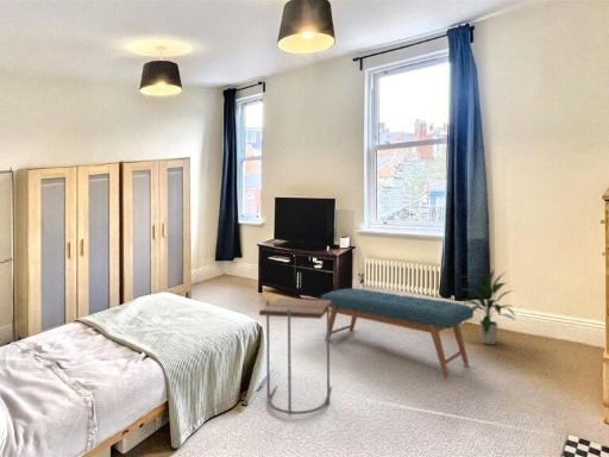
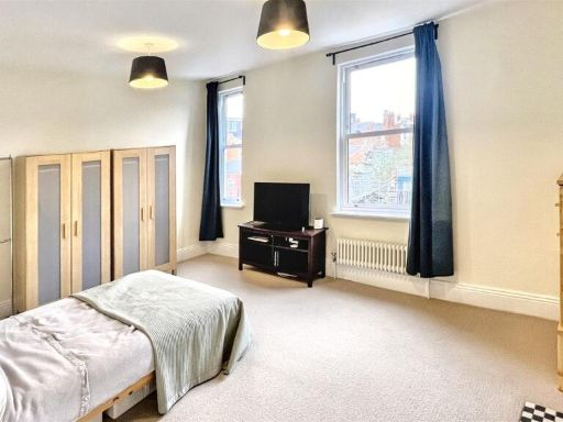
- bench [320,287,475,378]
- indoor plant [460,268,516,345]
- side table [258,296,333,417]
